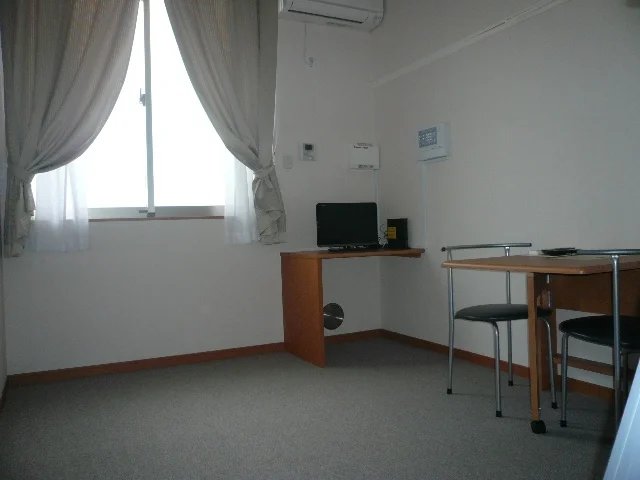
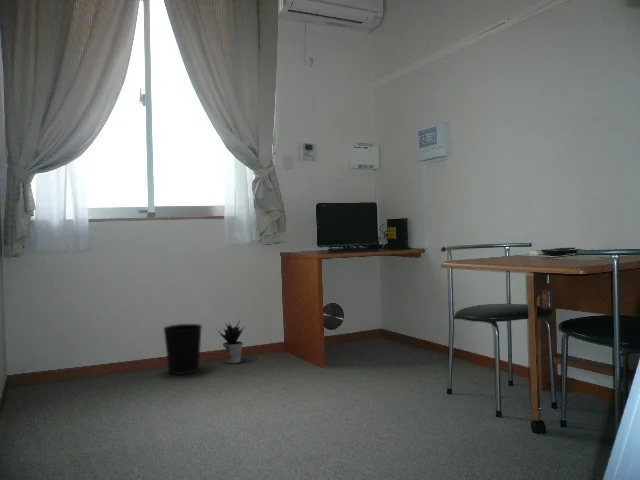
+ potted plant [216,319,245,364]
+ wastebasket [162,323,203,376]
